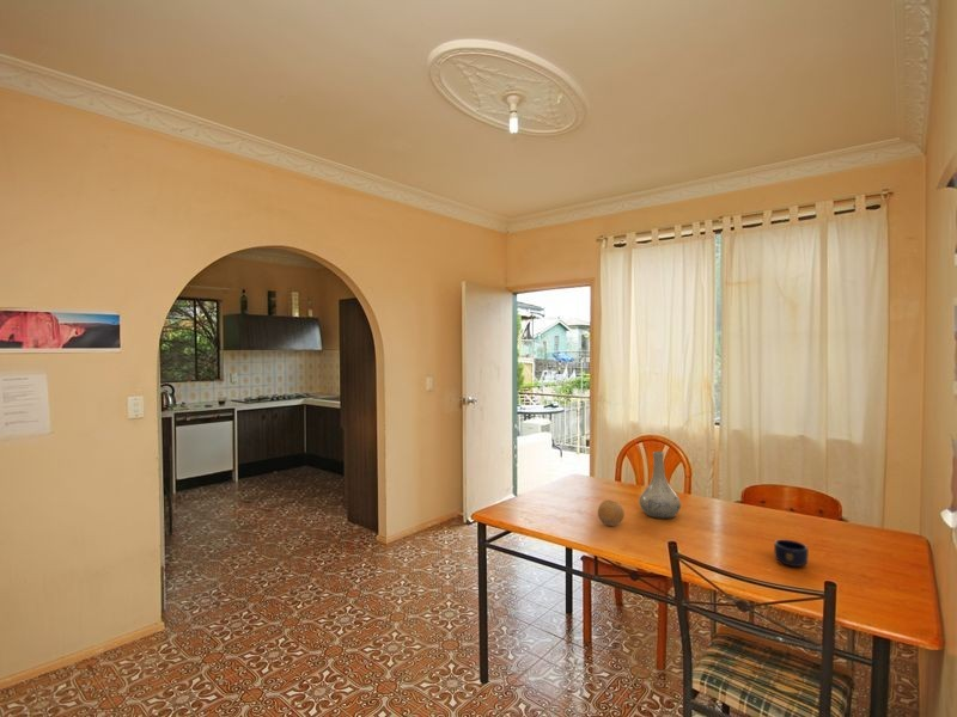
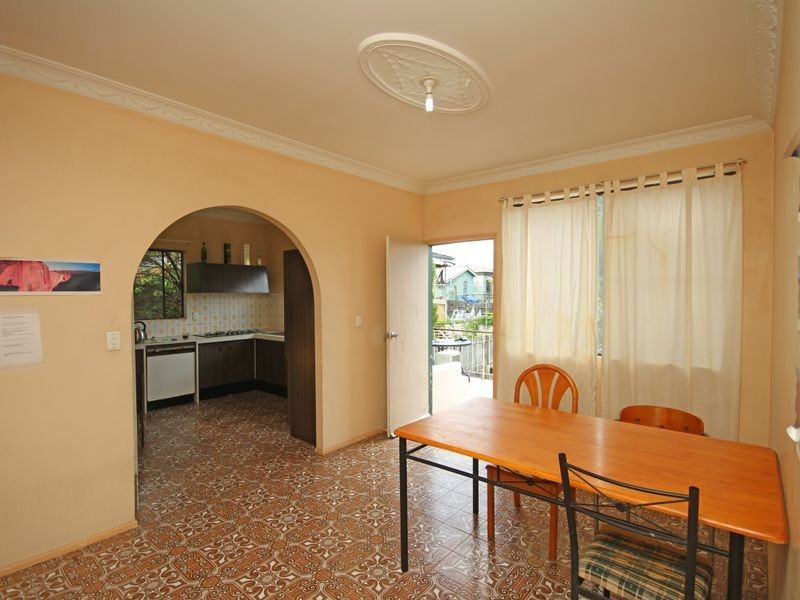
- vase [639,451,682,520]
- mug [773,539,810,568]
- fruit [597,500,626,527]
